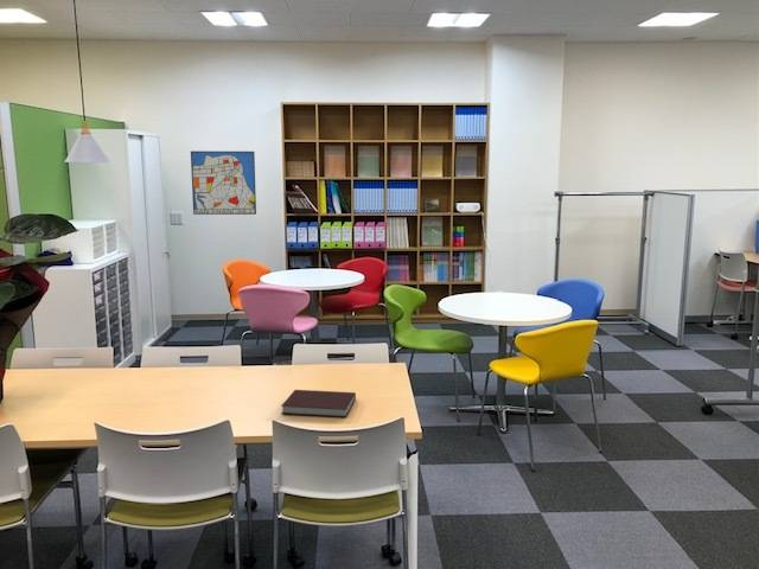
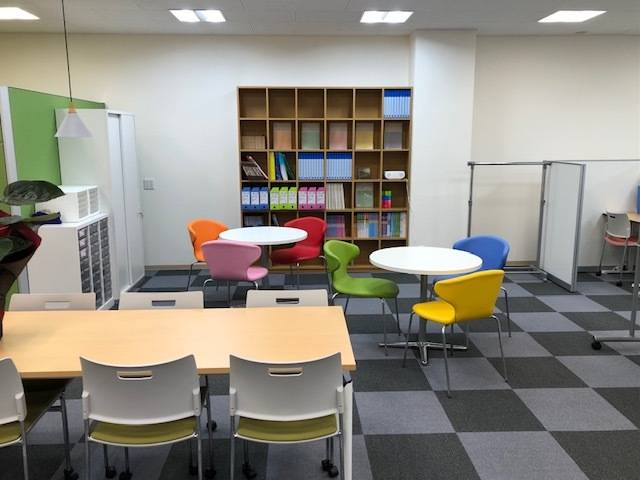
- wall art [190,151,257,216]
- notebook [280,389,357,418]
